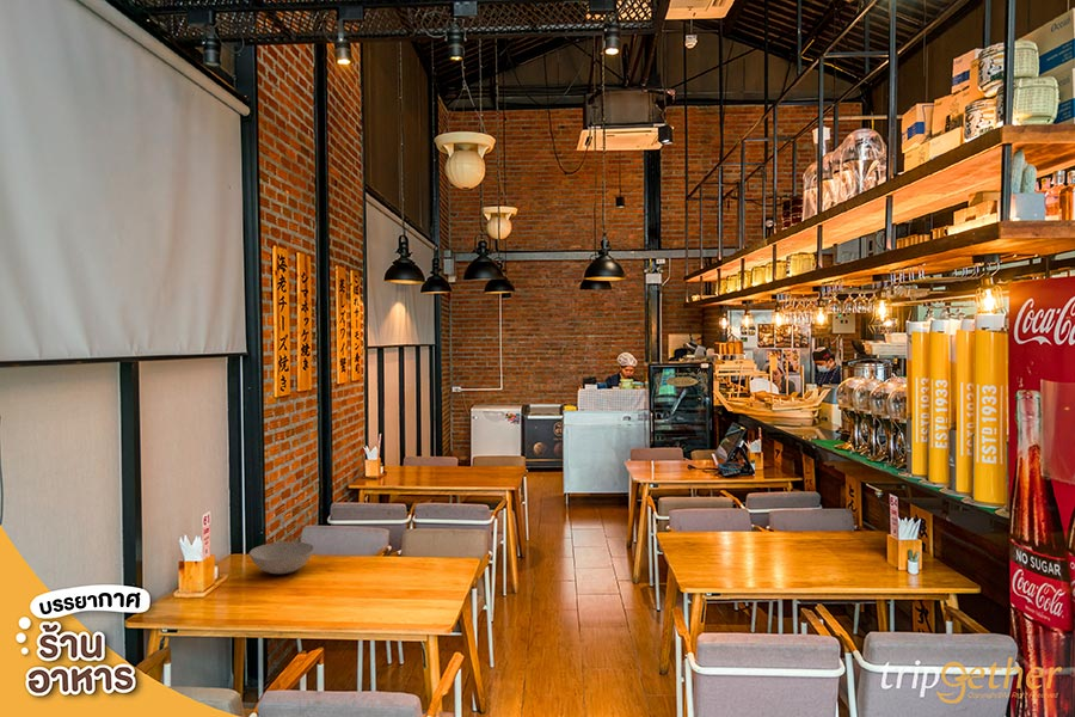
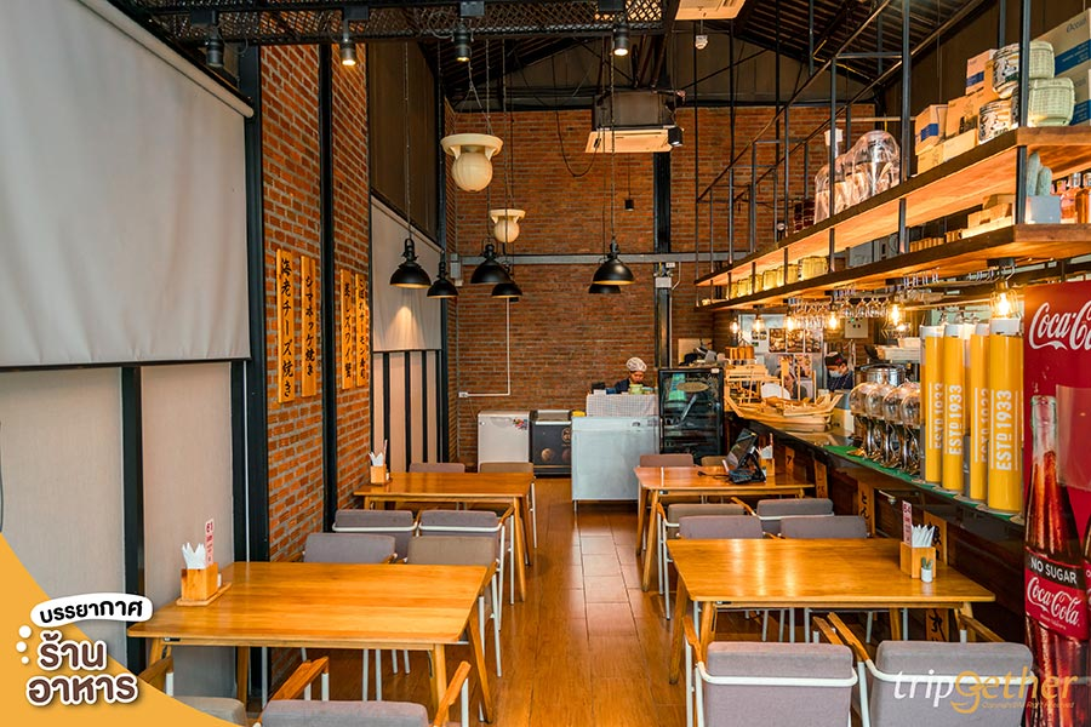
- bowl [248,540,315,575]
